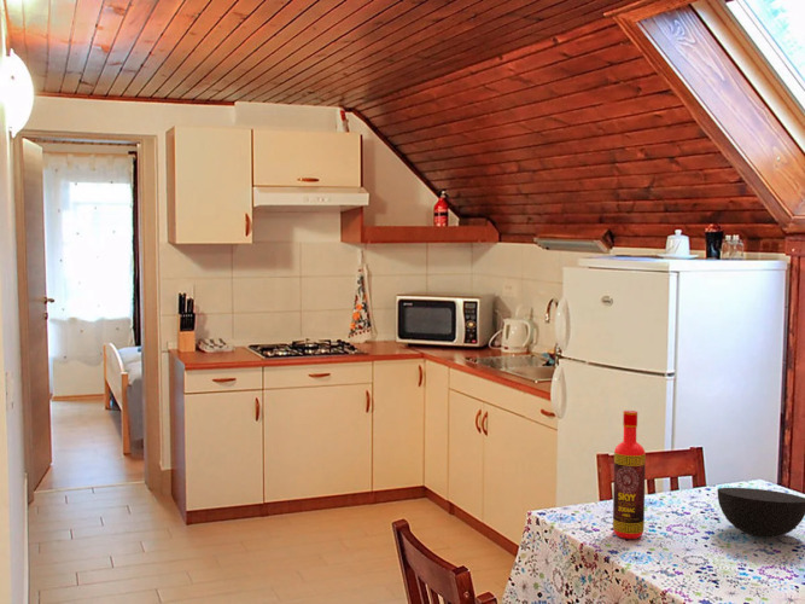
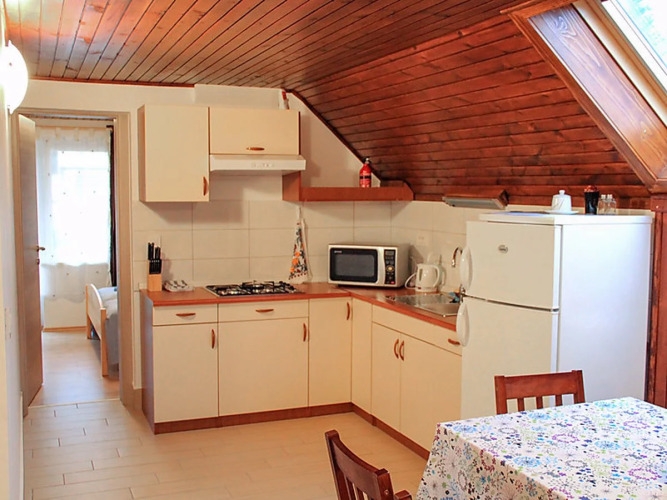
- bottle [612,410,647,540]
- bowl [716,487,805,539]
